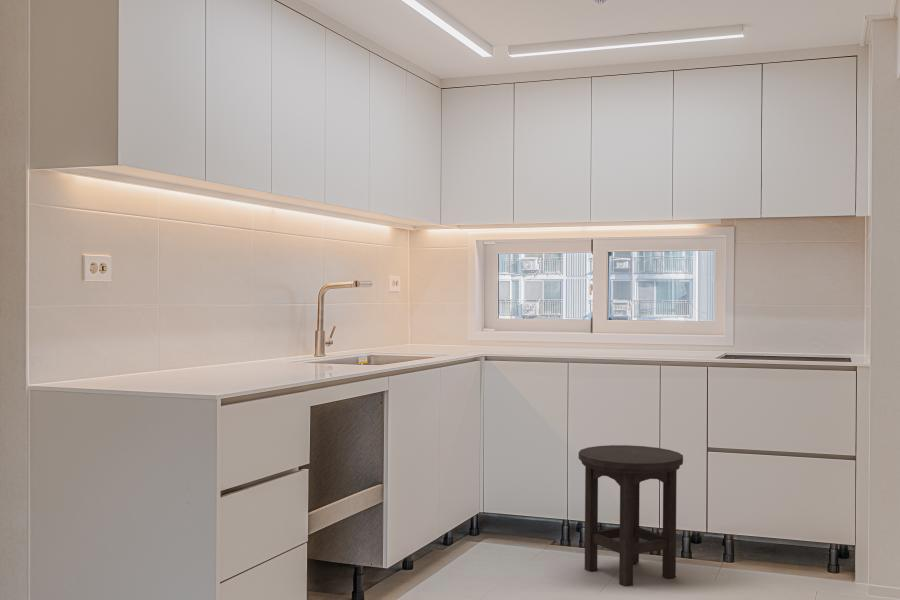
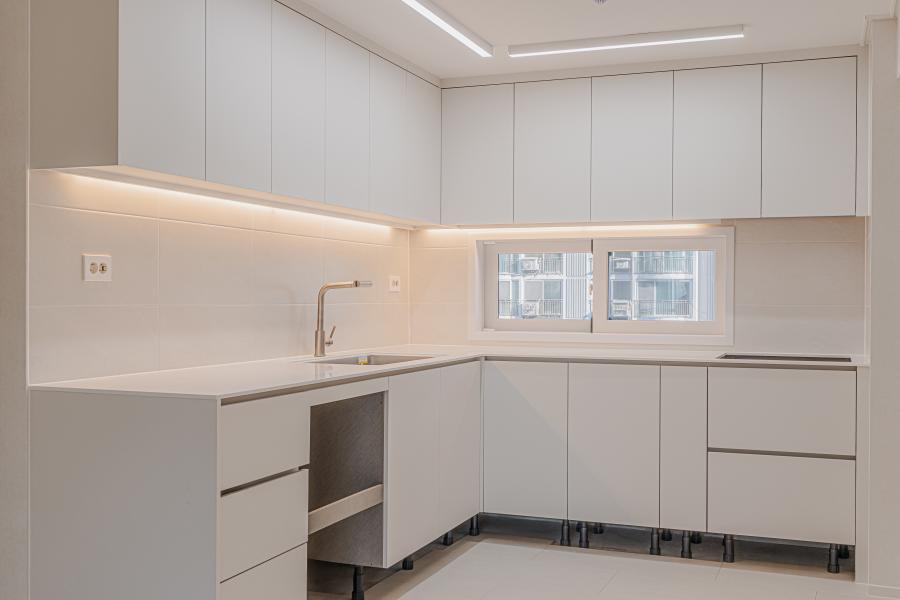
- stool [578,444,684,588]
